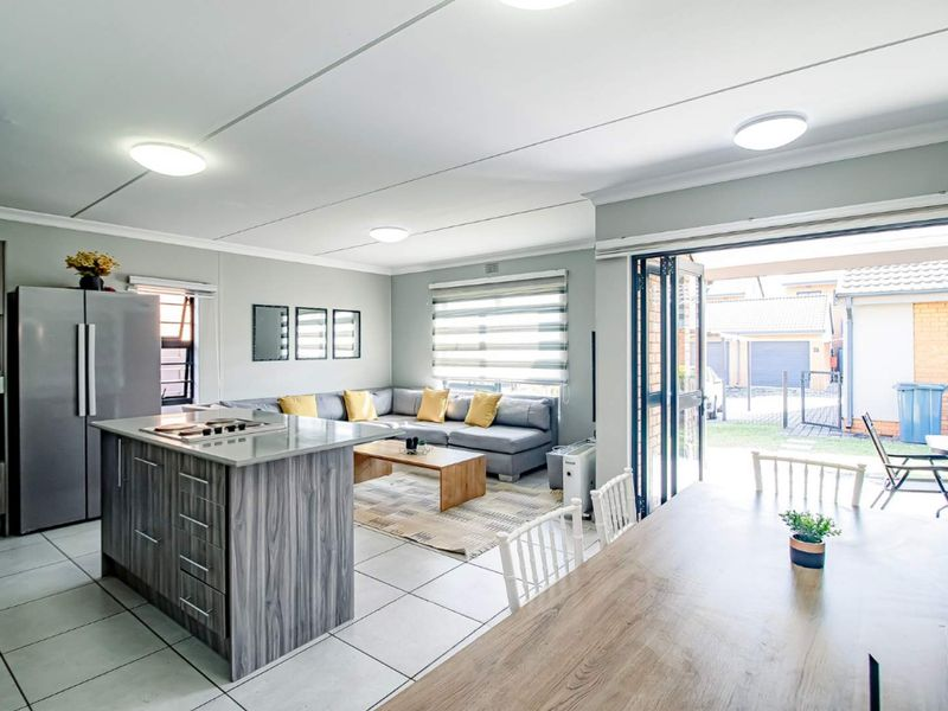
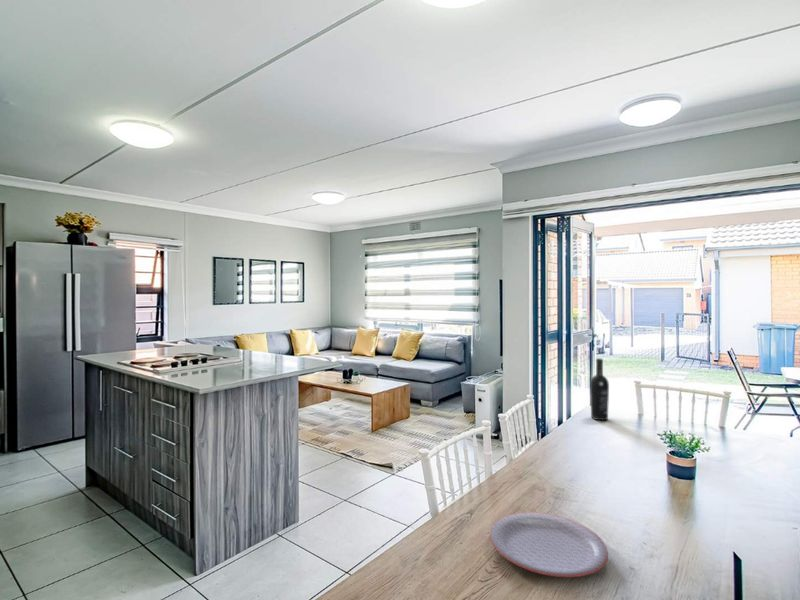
+ wine bottle [589,357,610,421]
+ plate [489,511,609,578]
